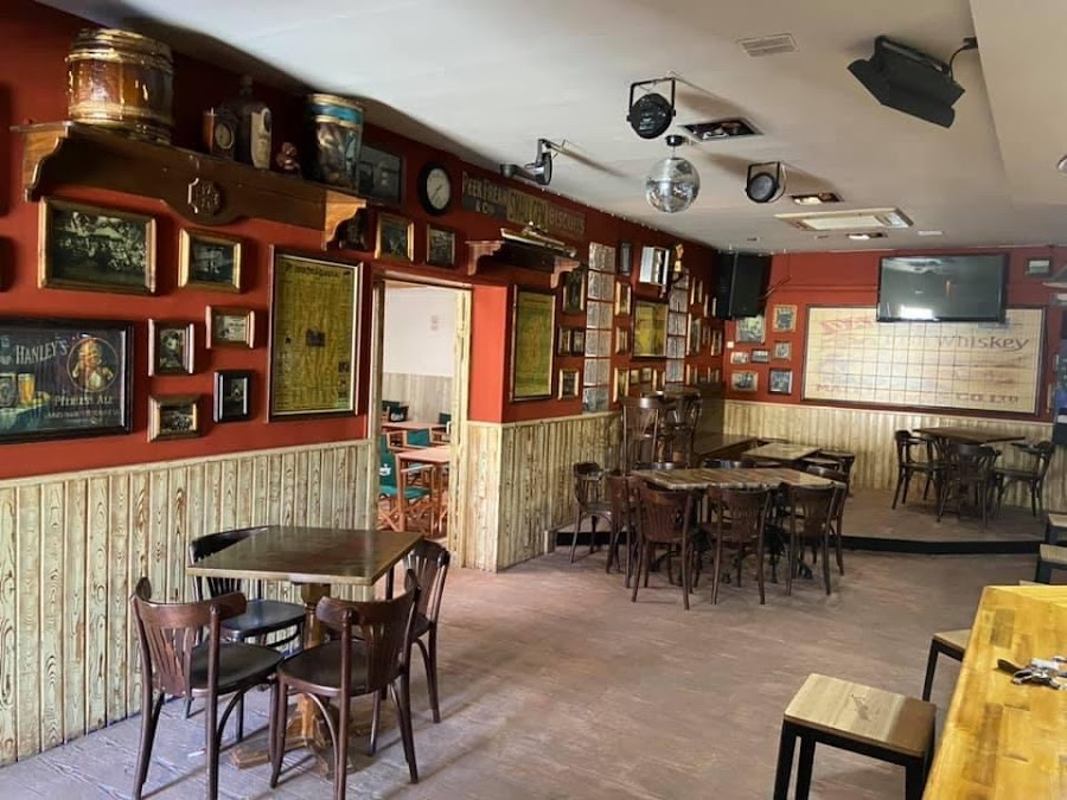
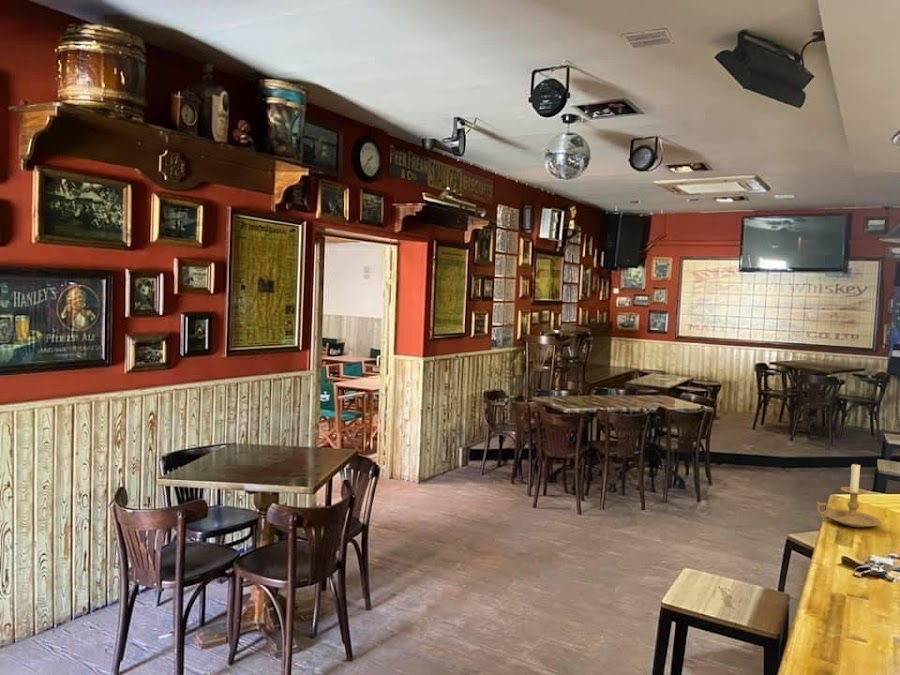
+ candle holder [815,461,883,529]
